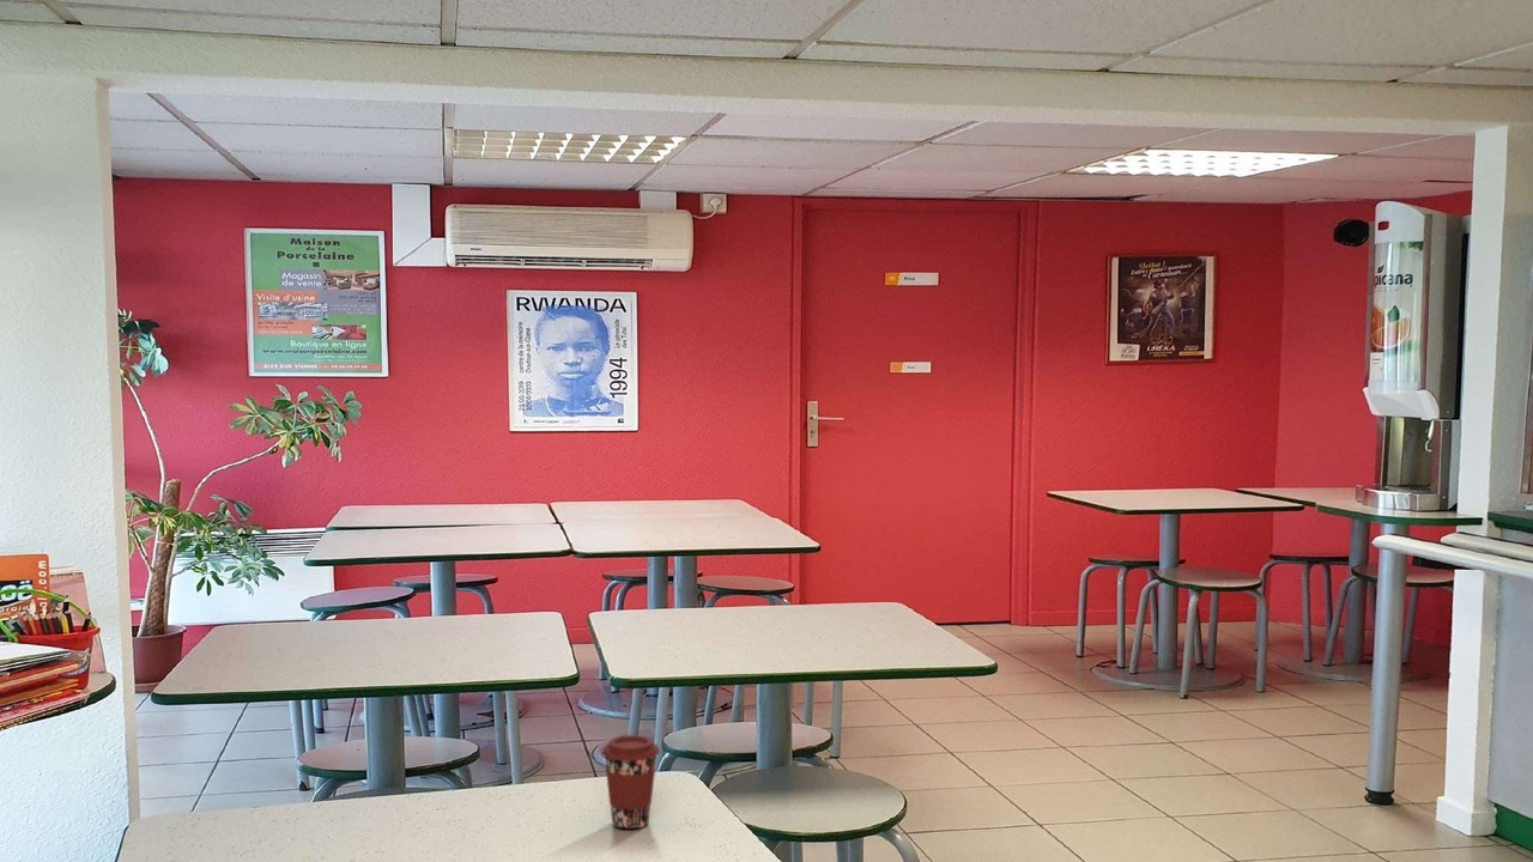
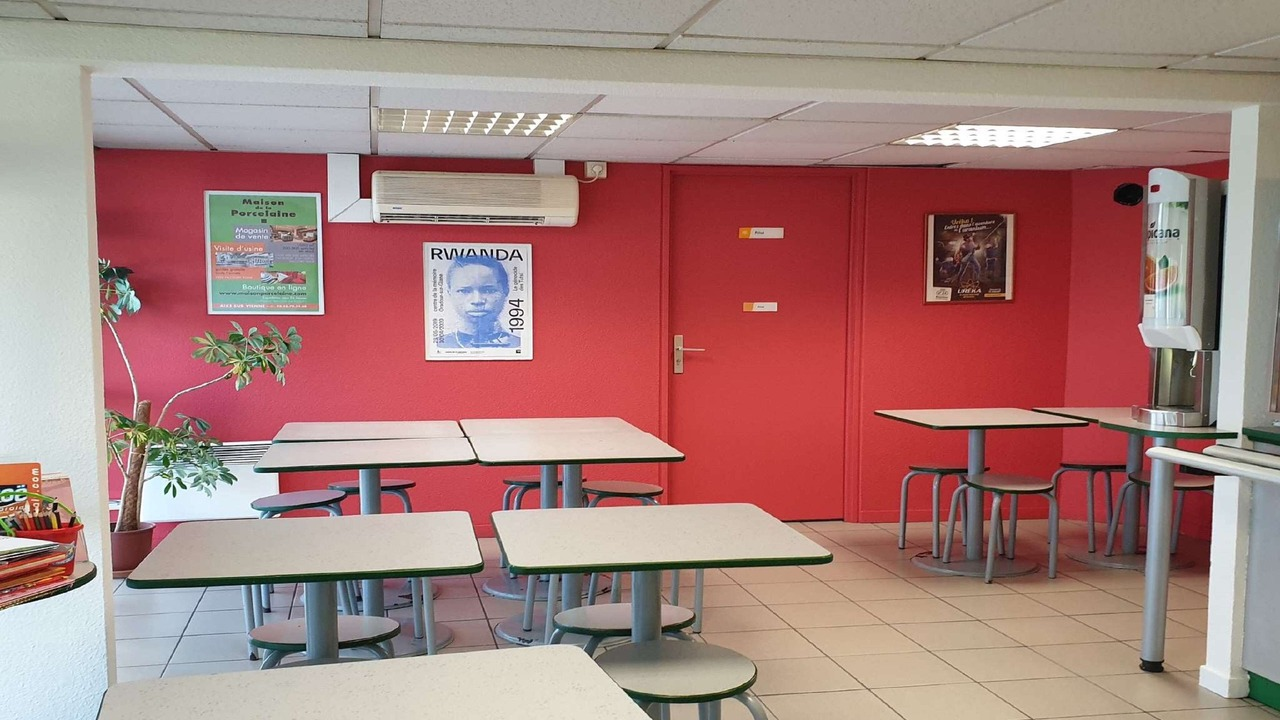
- coffee cup [600,734,661,831]
